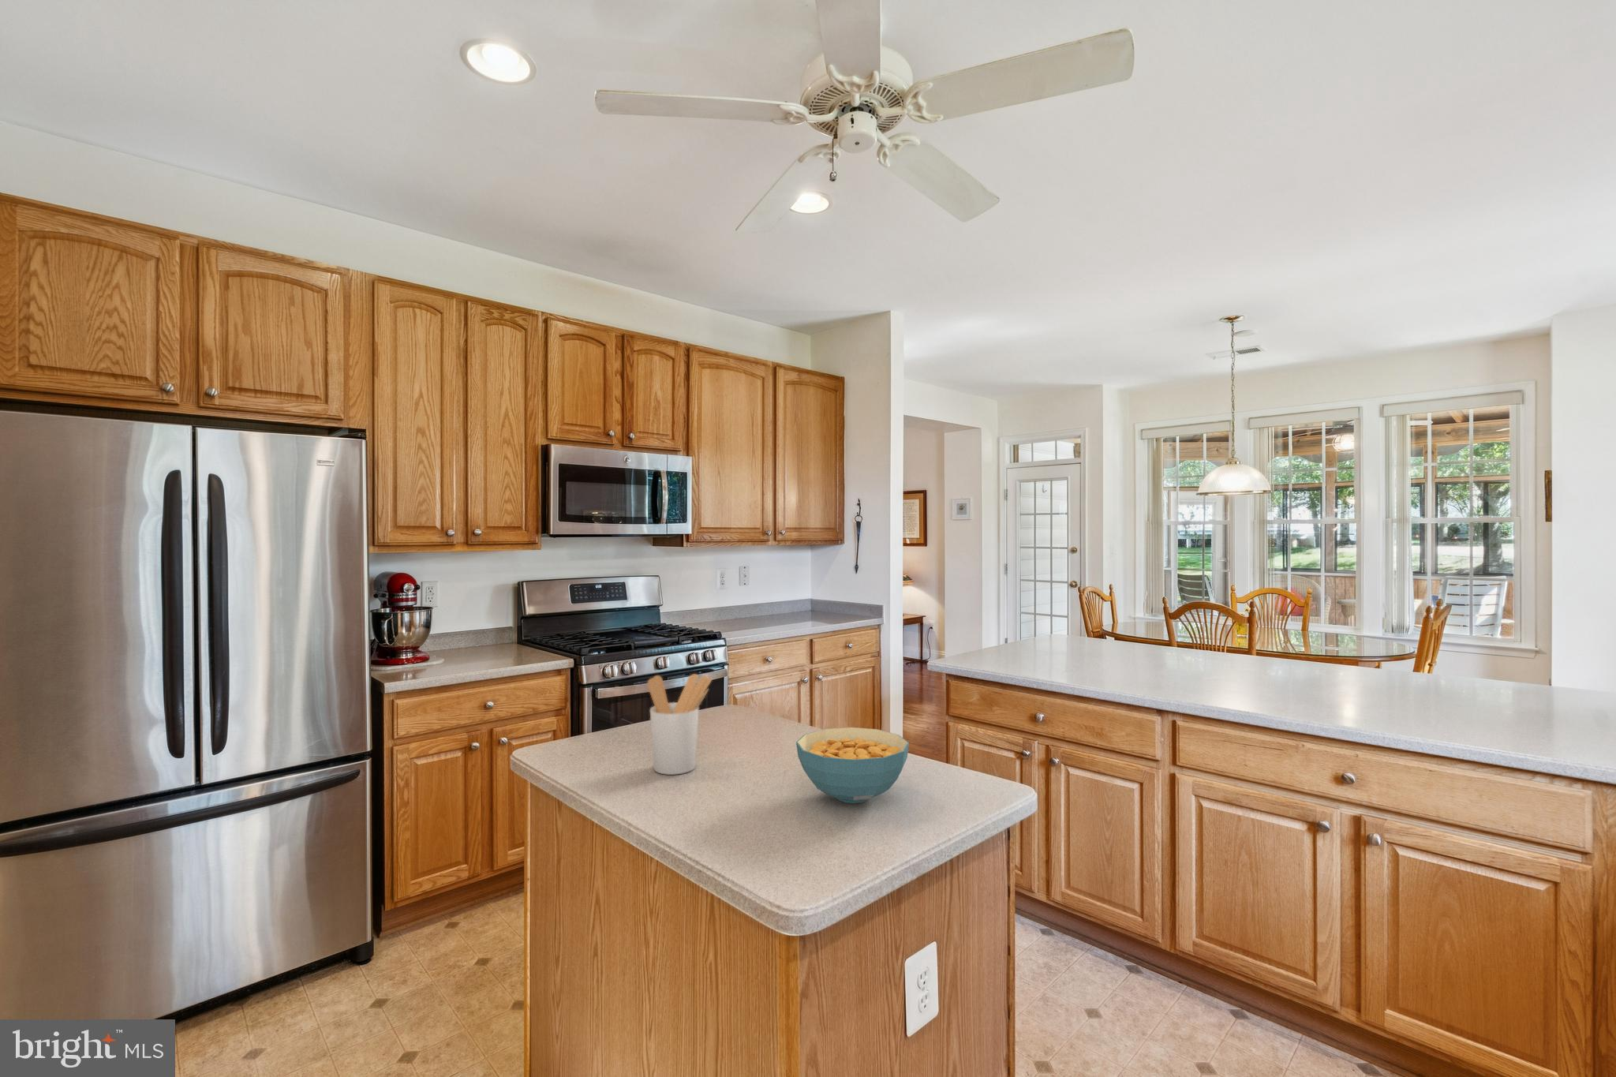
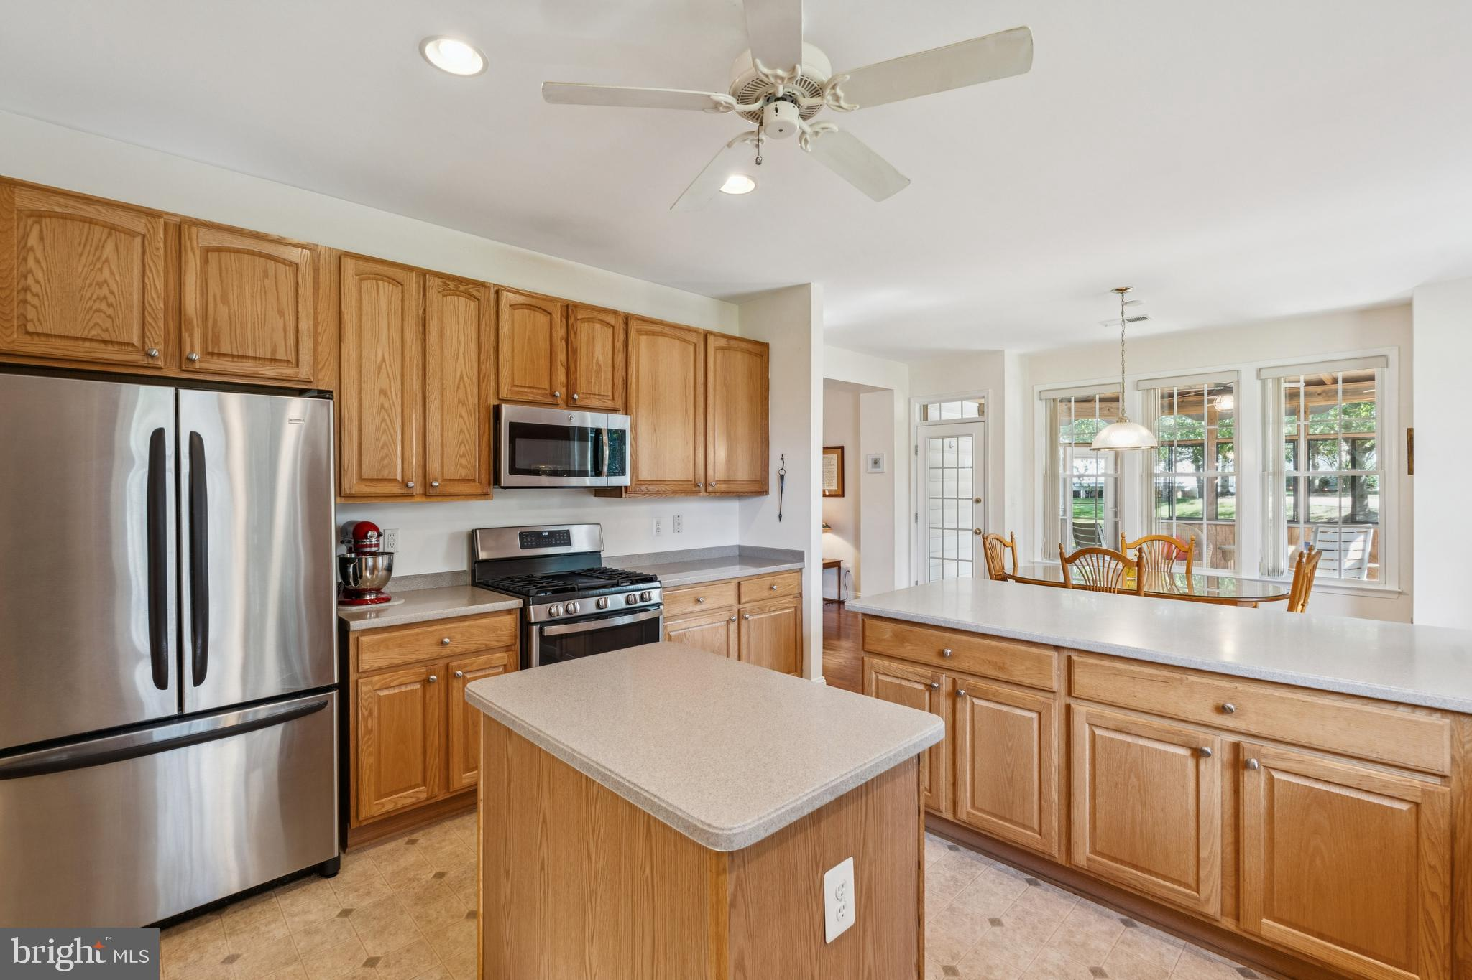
- utensil holder [646,673,712,775]
- cereal bowl [795,727,910,804]
